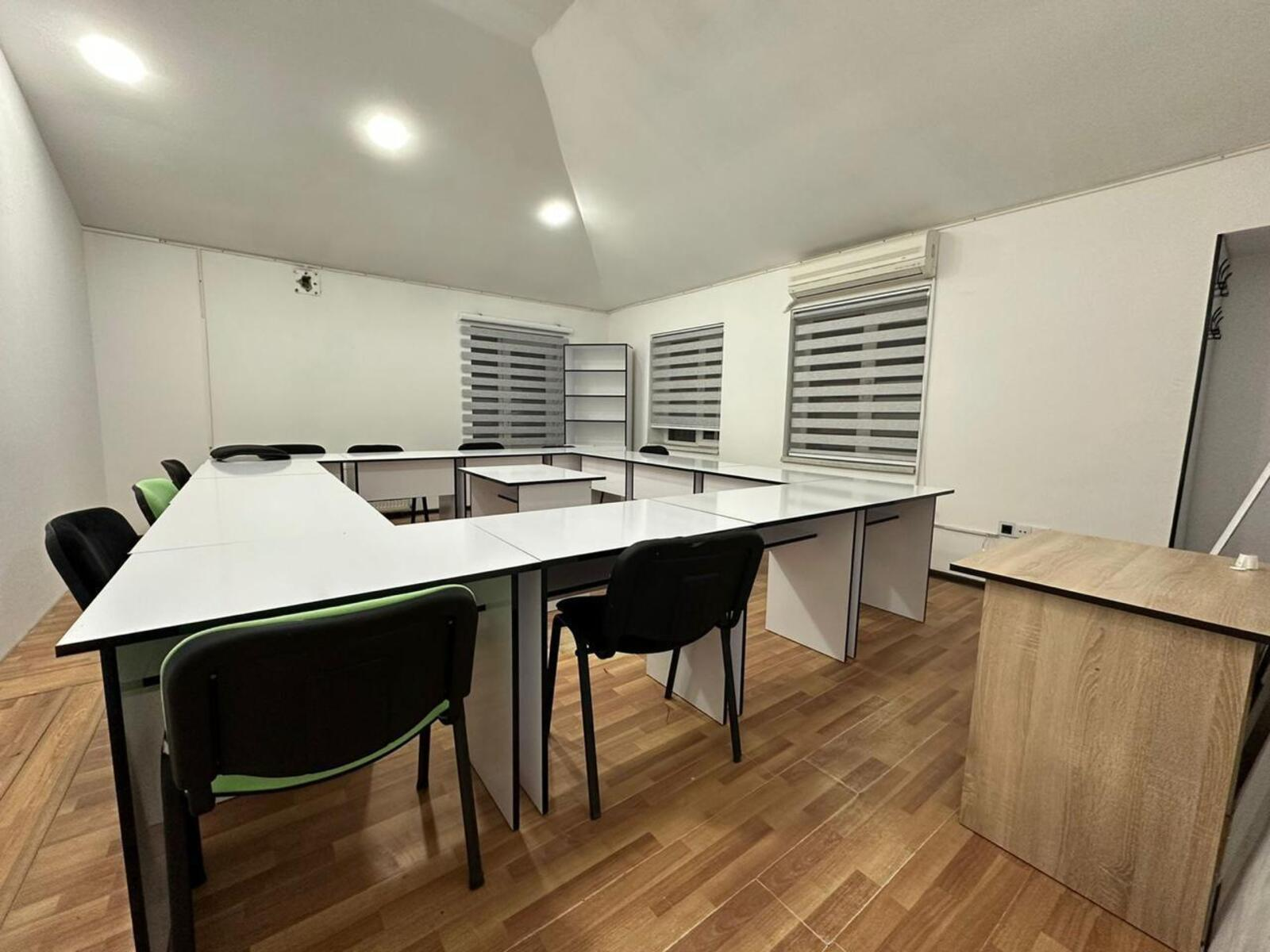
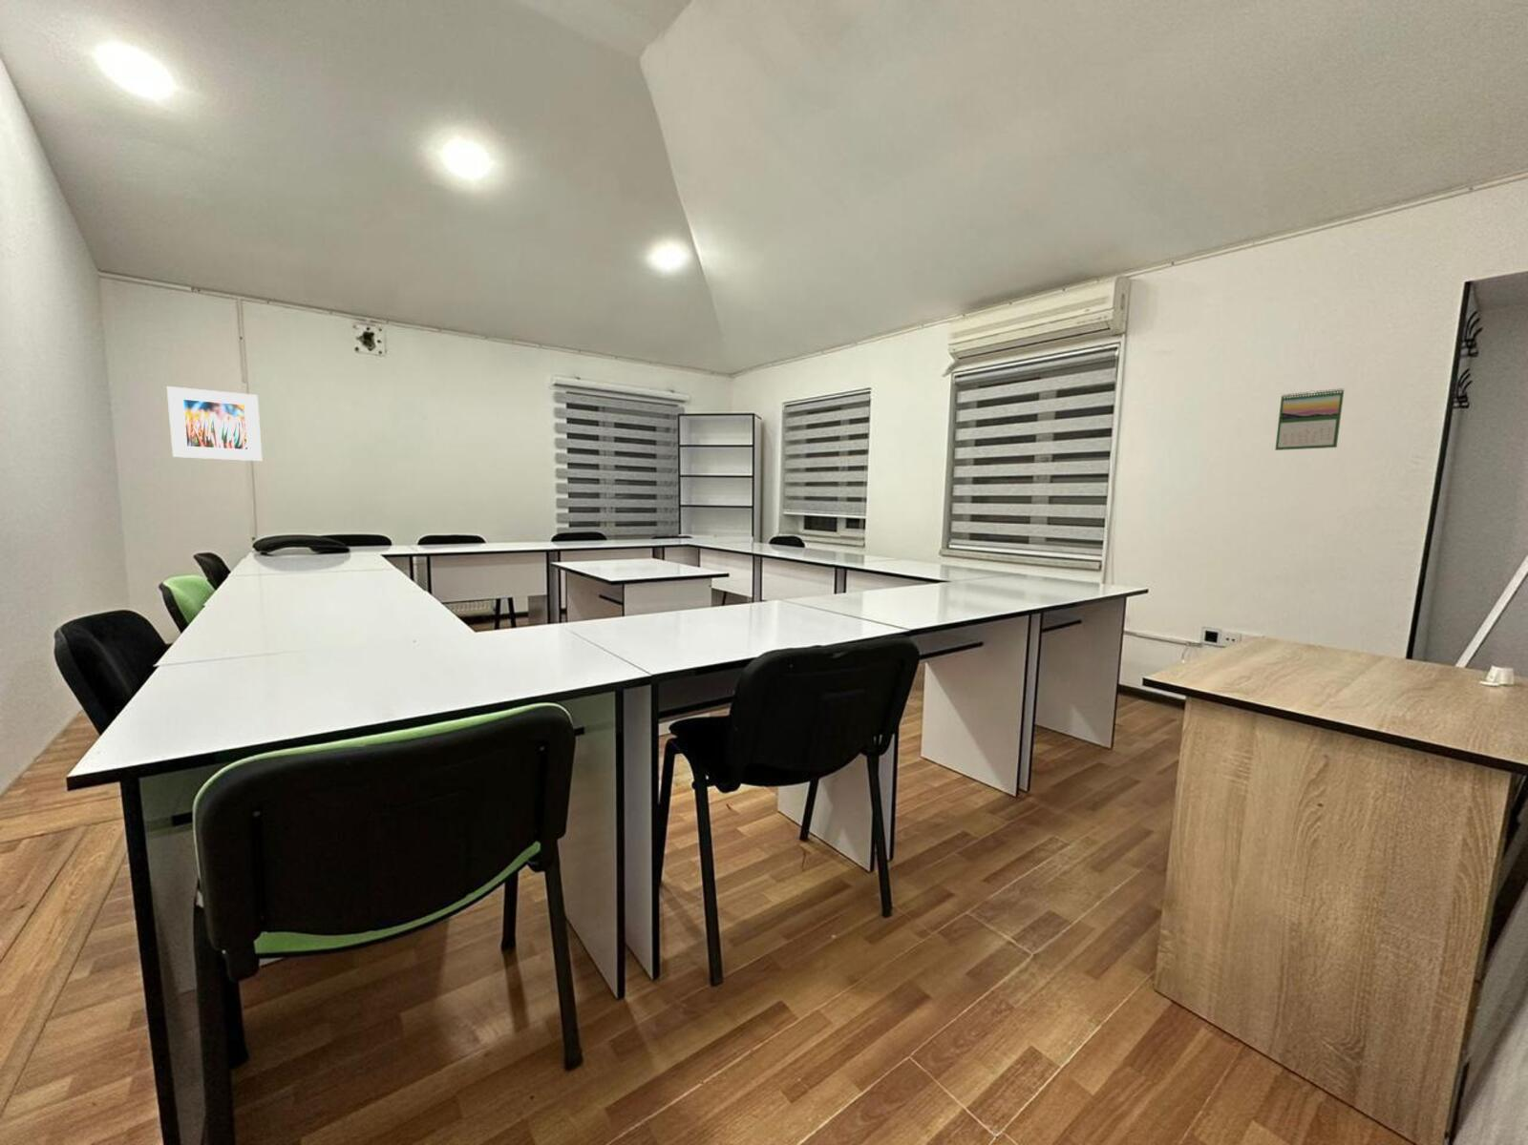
+ calendar [1274,387,1345,451]
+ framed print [166,386,262,462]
